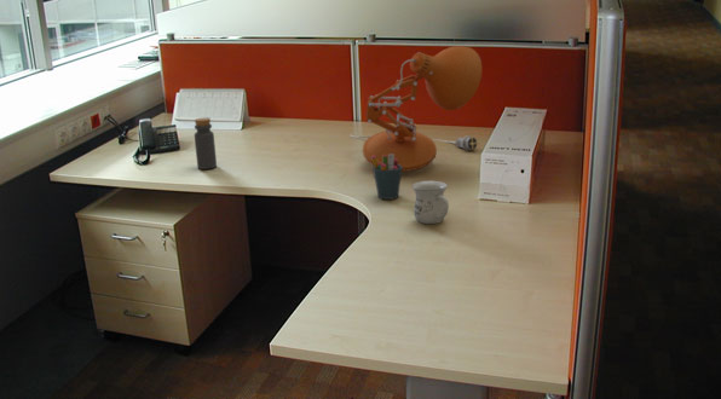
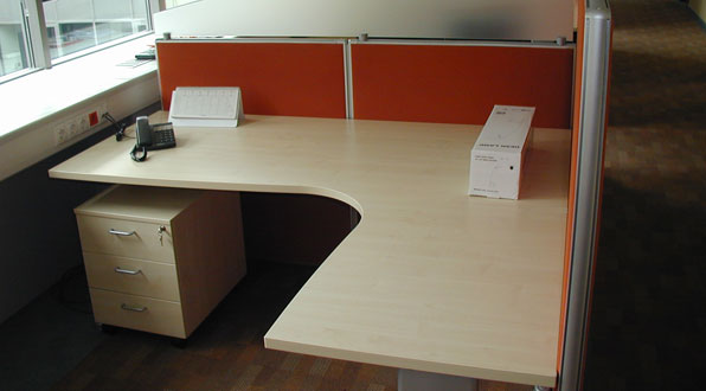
- mug [411,180,450,225]
- pen holder [371,155,403,201]
- desk lamp [348,45,483,173]
- bottle [194,117,218,170]
